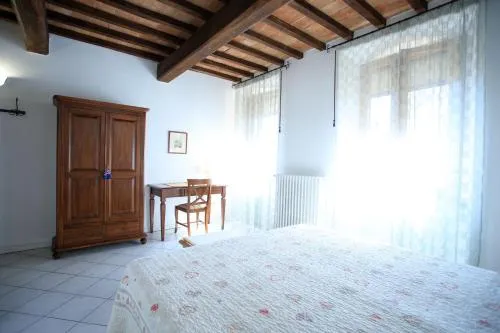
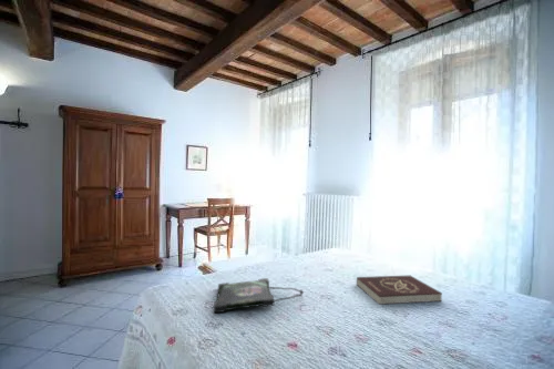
+ photo frame [213,277,305,315]
+ book [356,275,443,306]
